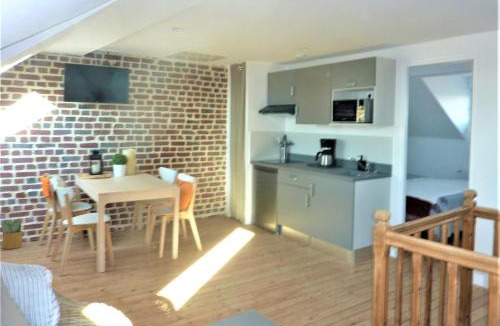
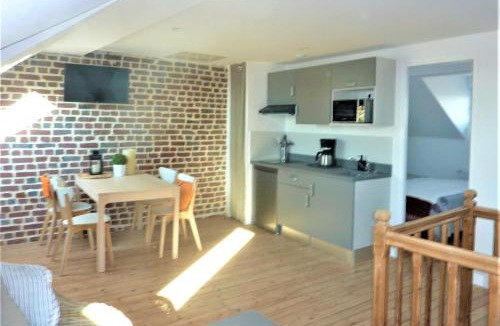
- potted plant [0,218,23,250]
